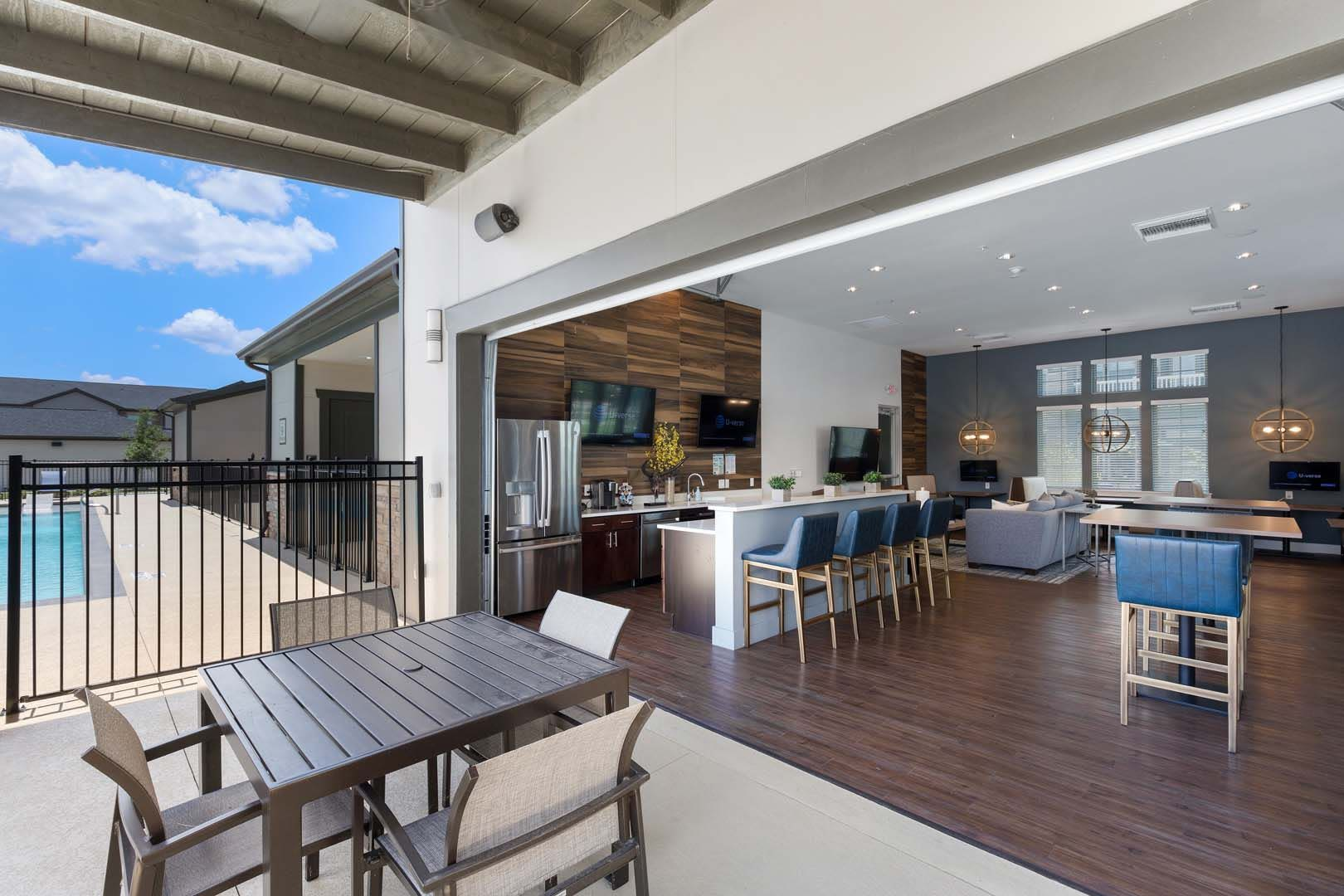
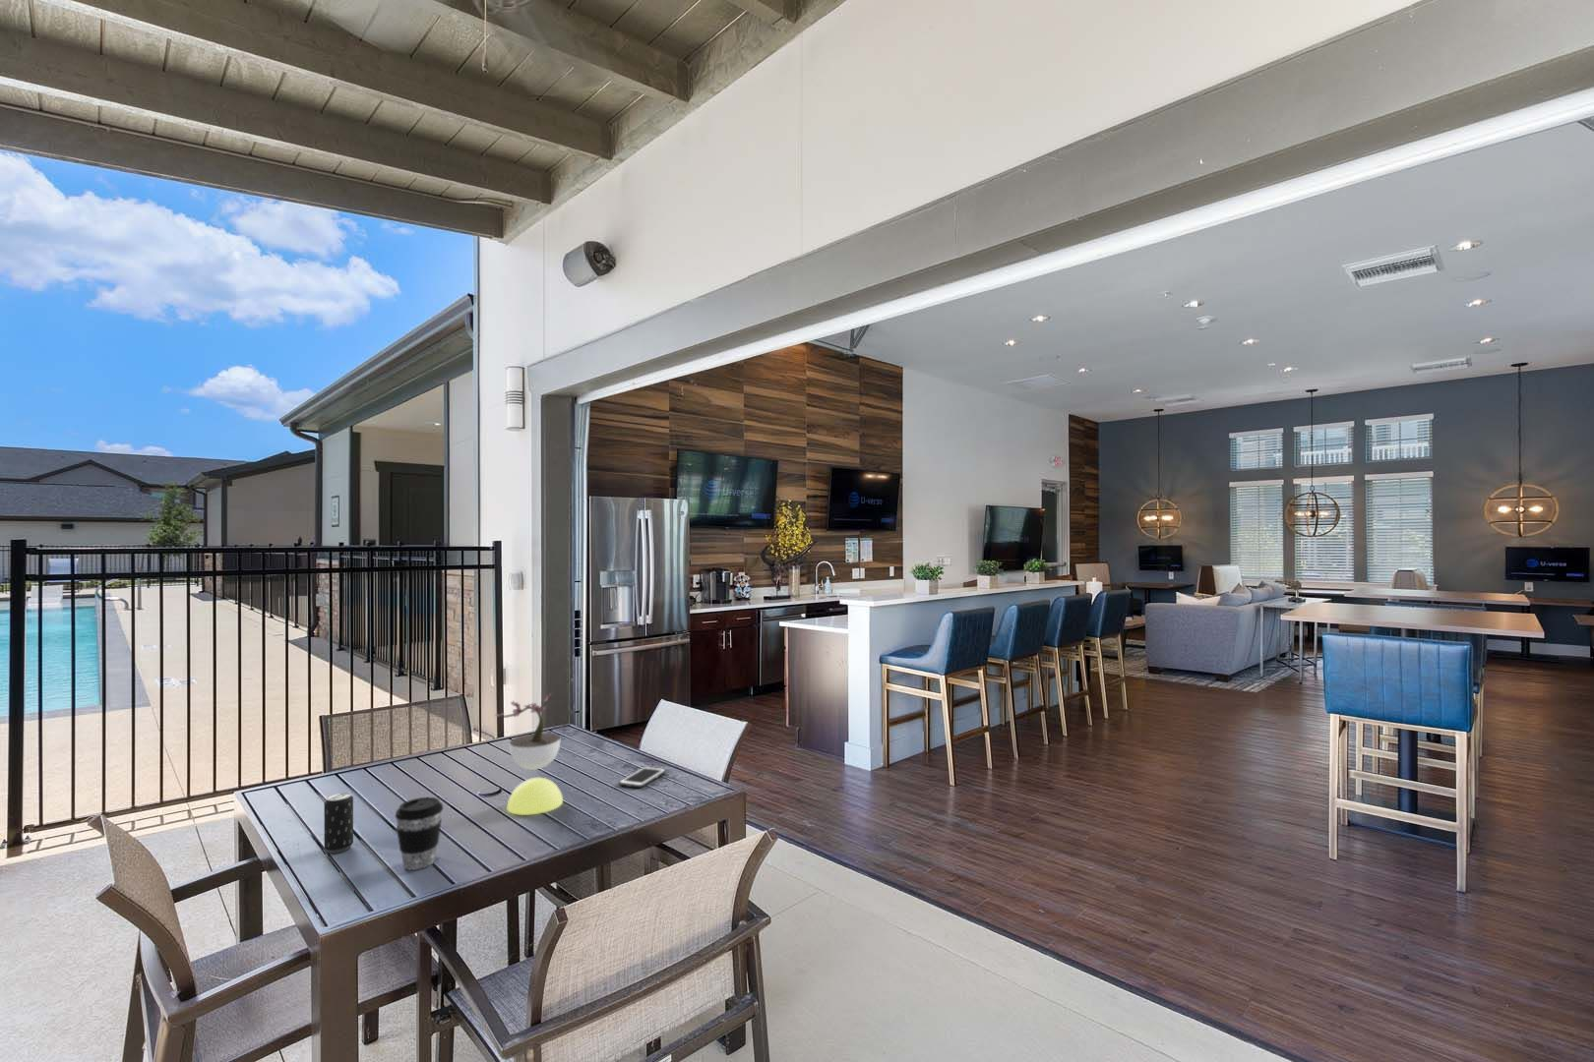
+ cell phone [618,766,667,788]
+ beverage can [324,792,355,855]
+ potted plant [495,691,563,817]
+ coffee cup [395,796,444,871]
